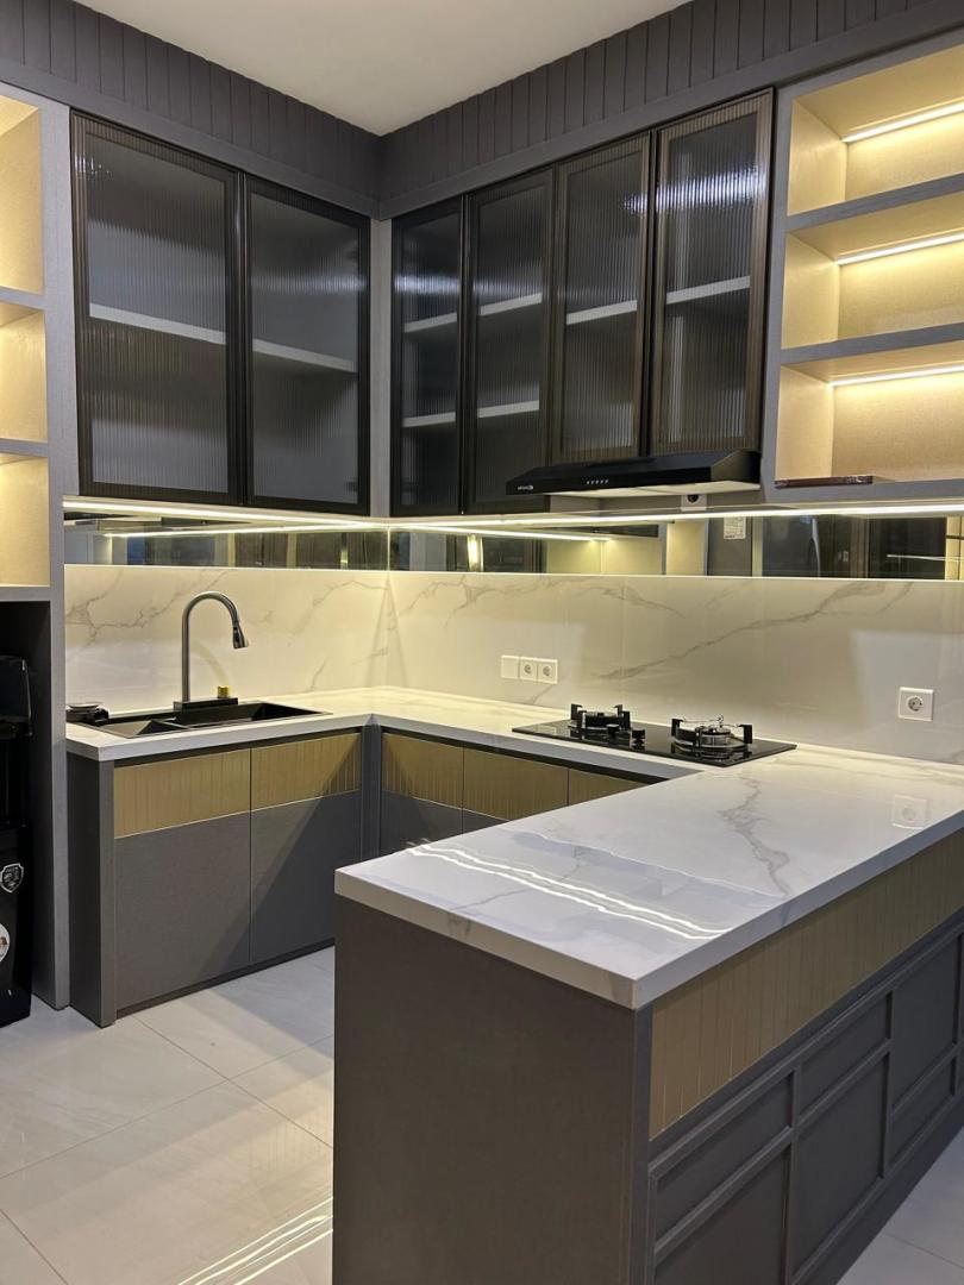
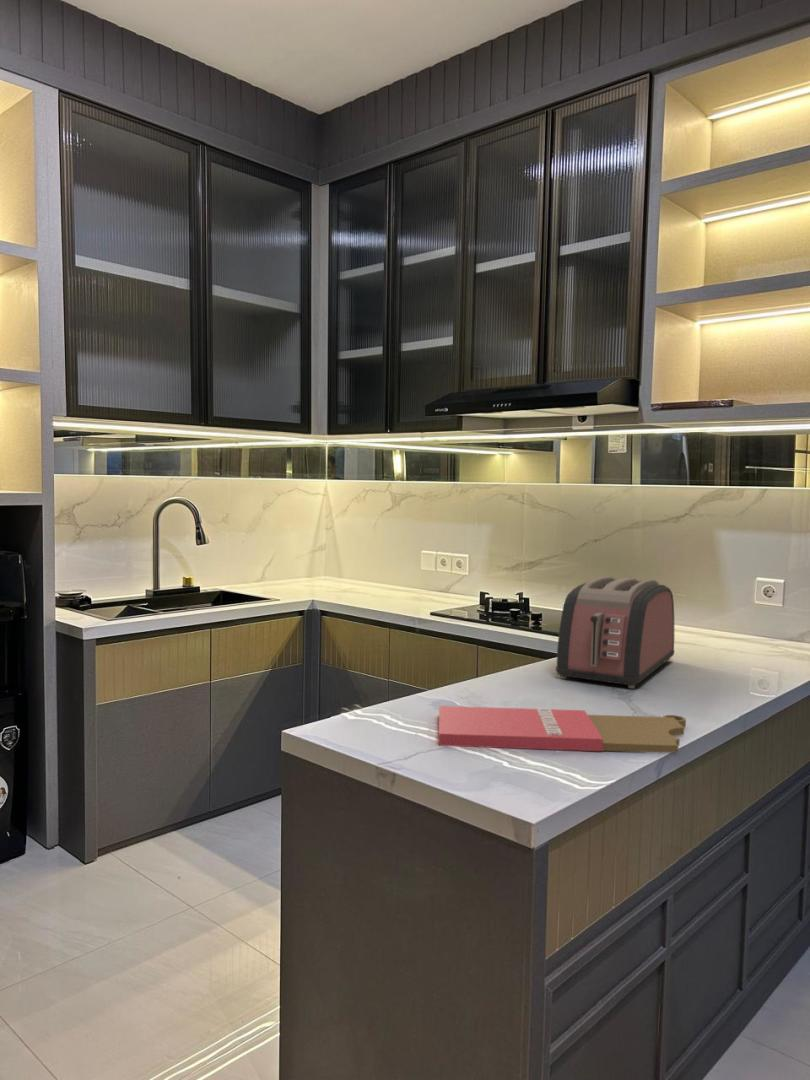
+ toaster [555,575,675,690]
+ cutting board [438,705,687,754]
